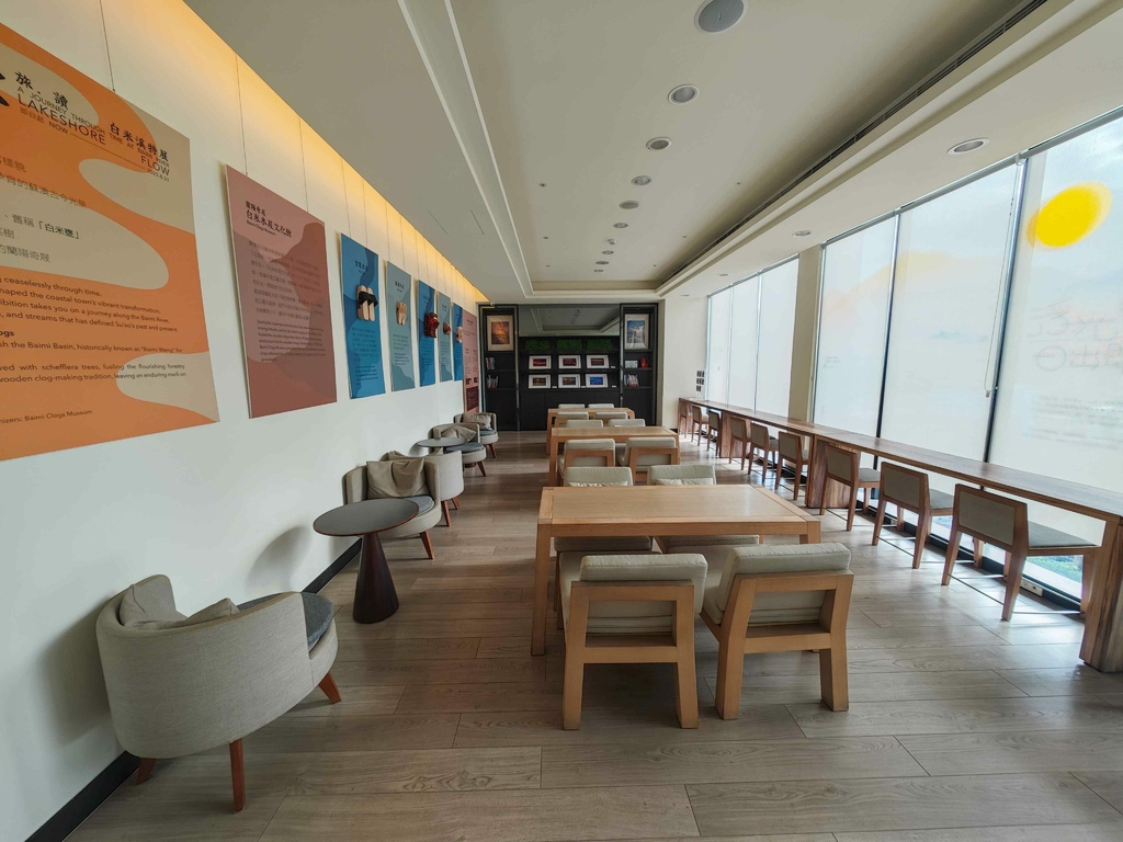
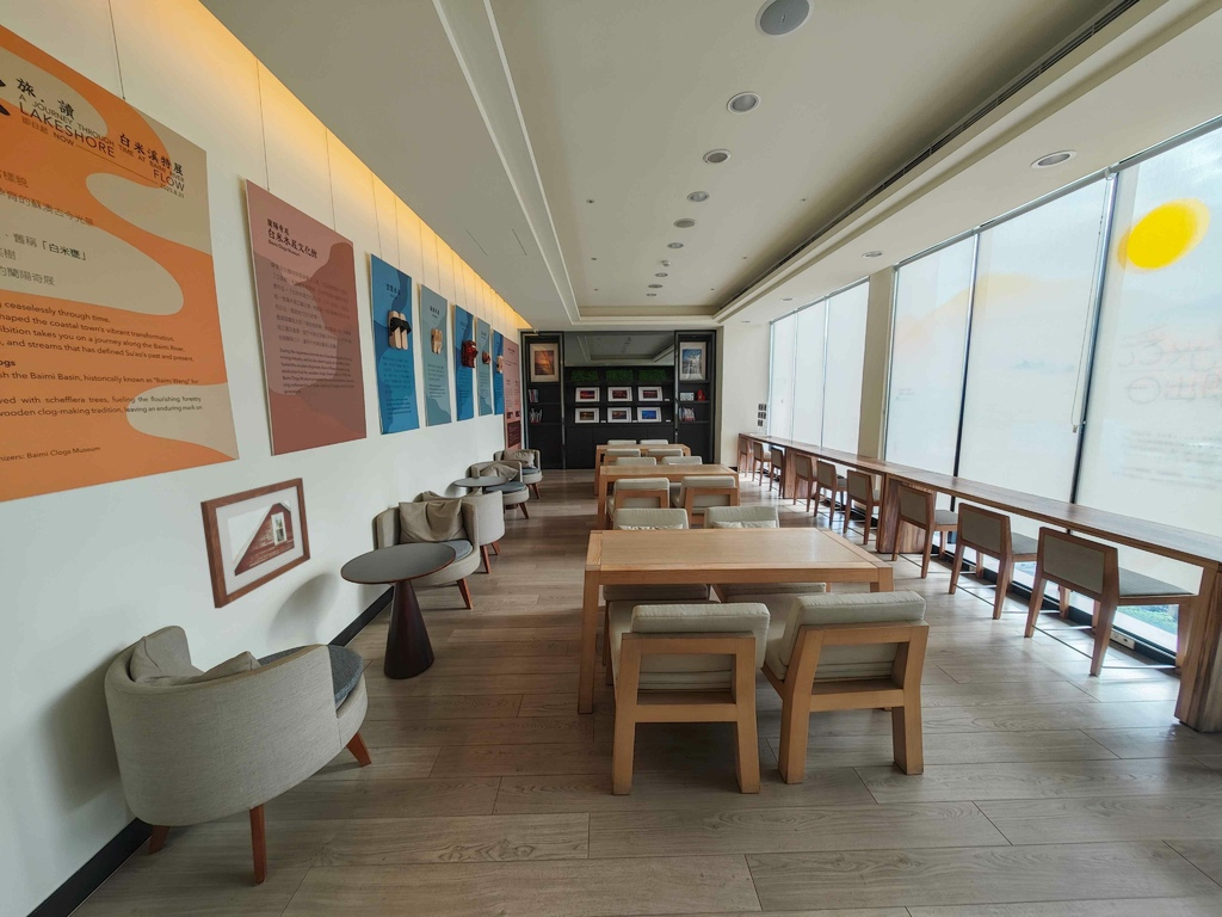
+ picture frame [199,476,311,609]
